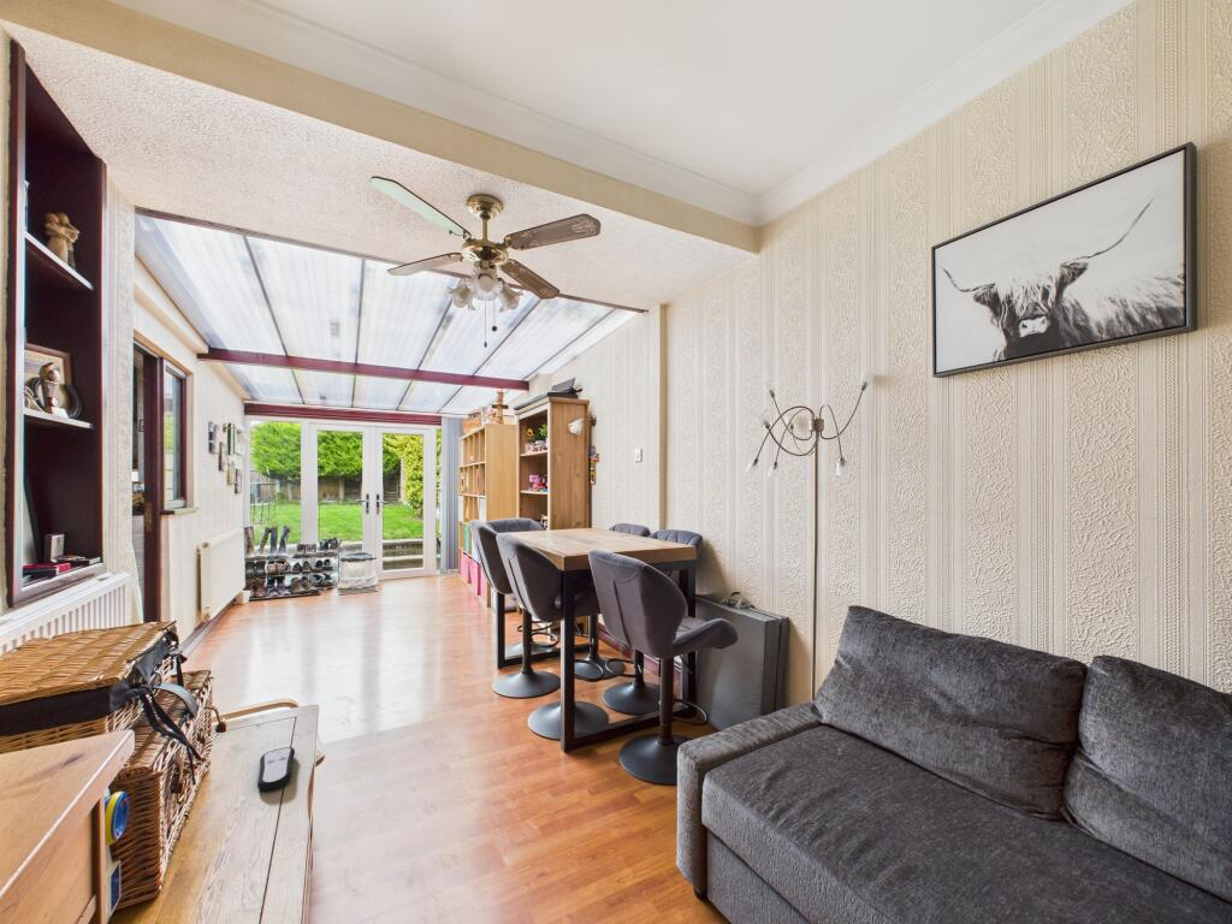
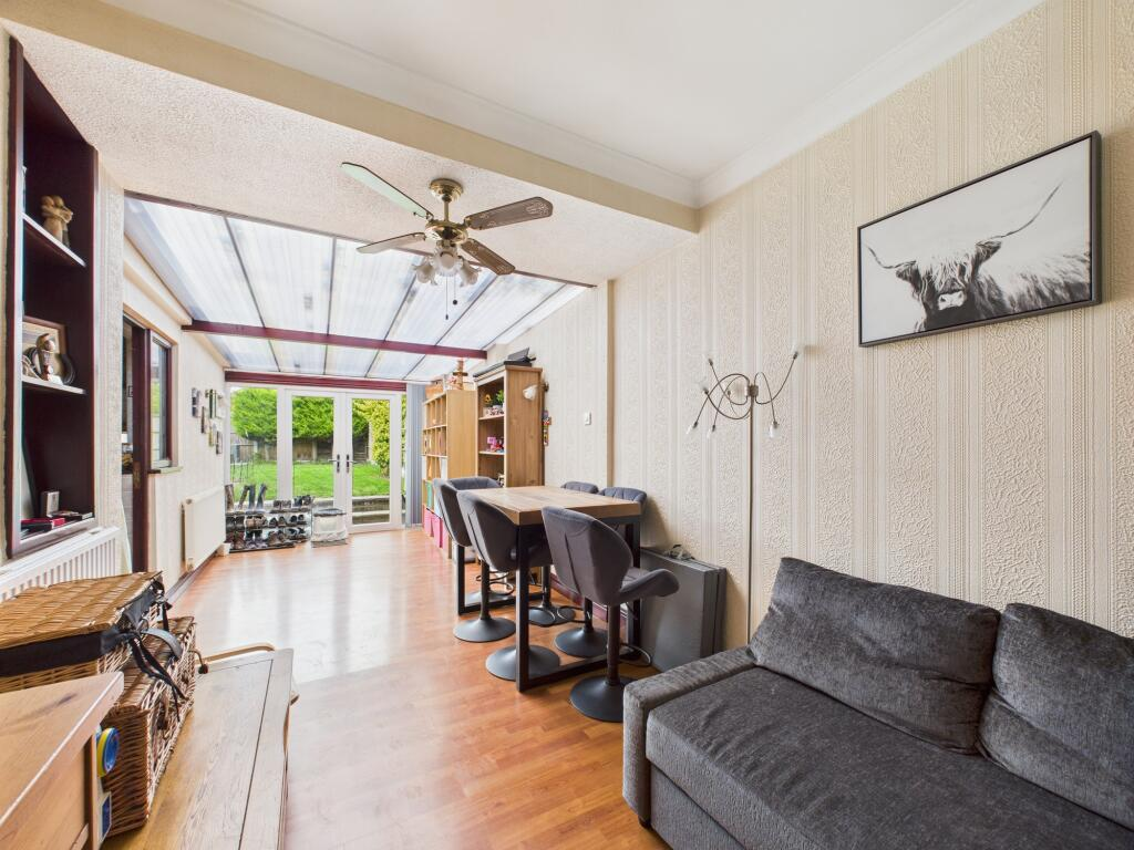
- remote control [256,746,296,792]
